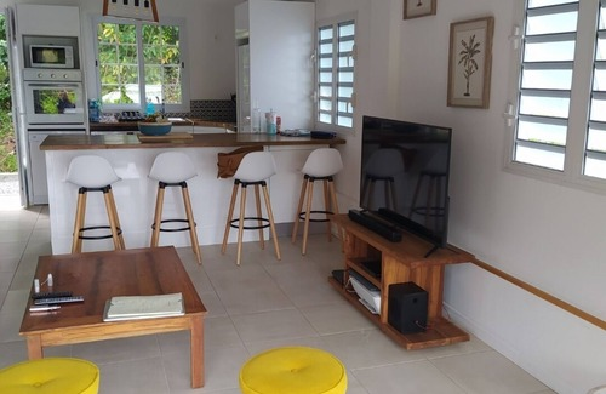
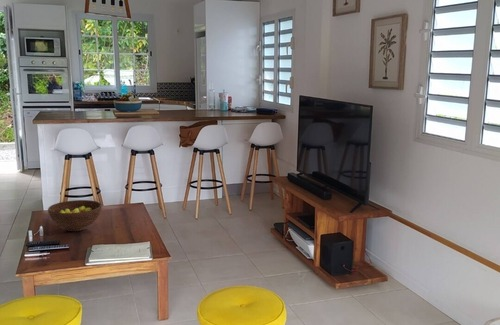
+ fruit bowl [47,199,103,232]
